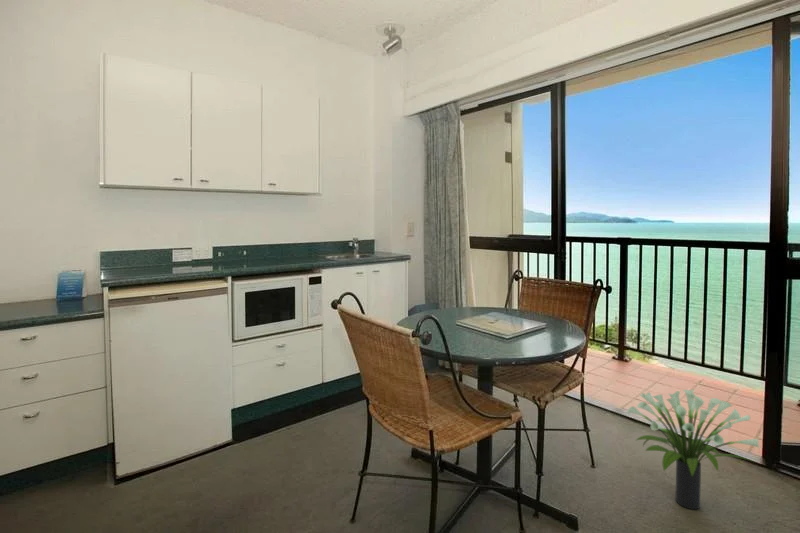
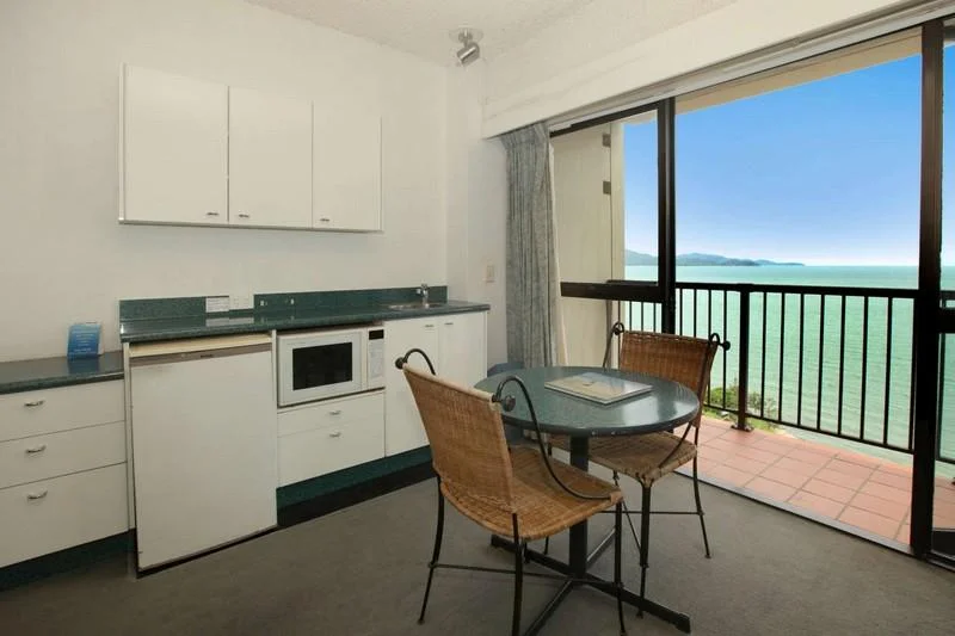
- potted plant [626,388,761,510]
